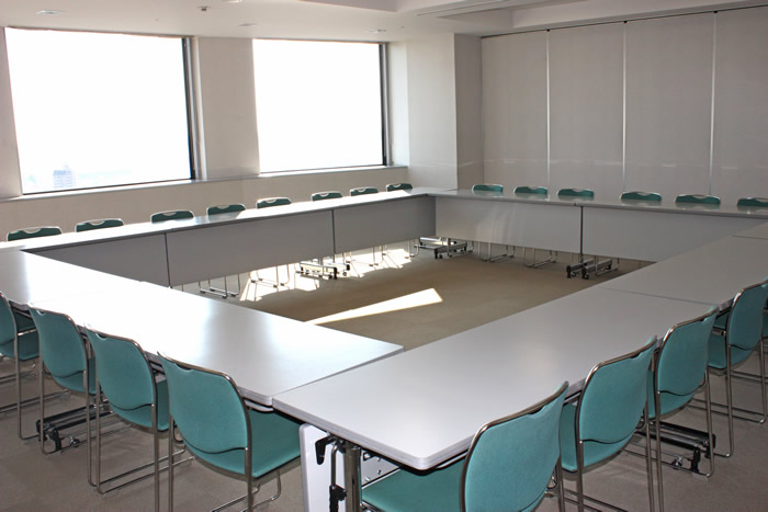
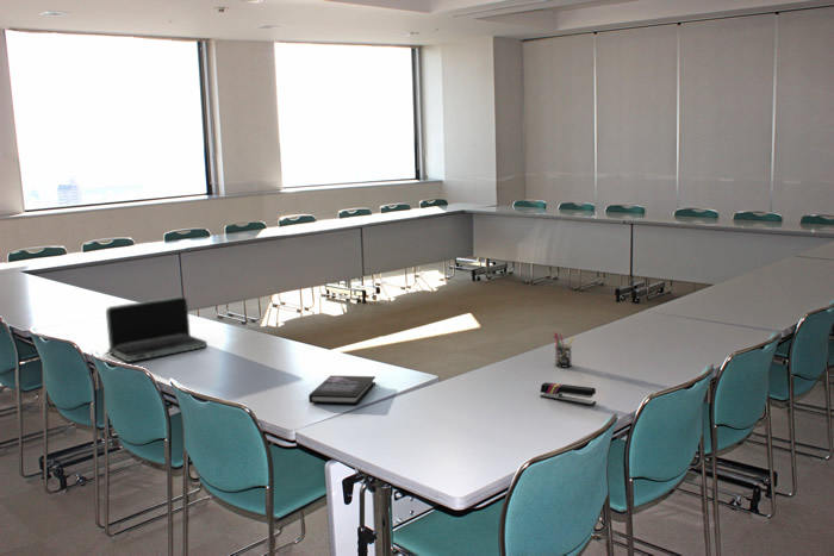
+ laptop [104,295,208,363]
+ book [307,374,376,405]
+ pen holder [553,331,574,368]
+ stapler [540,381,597,407]
